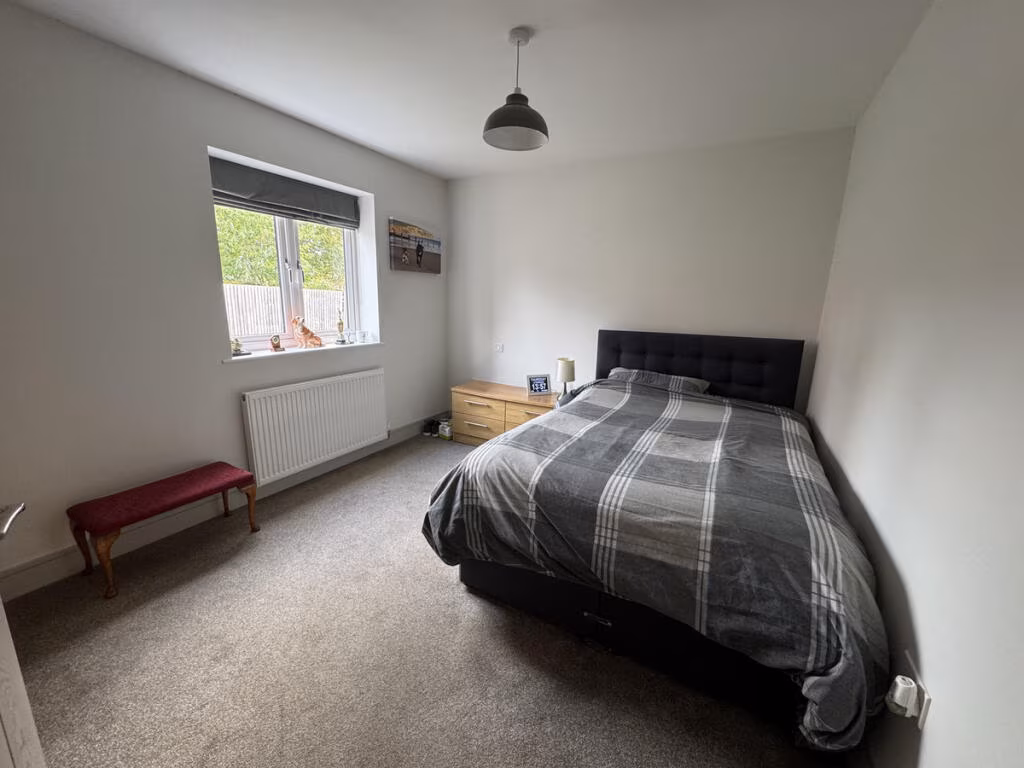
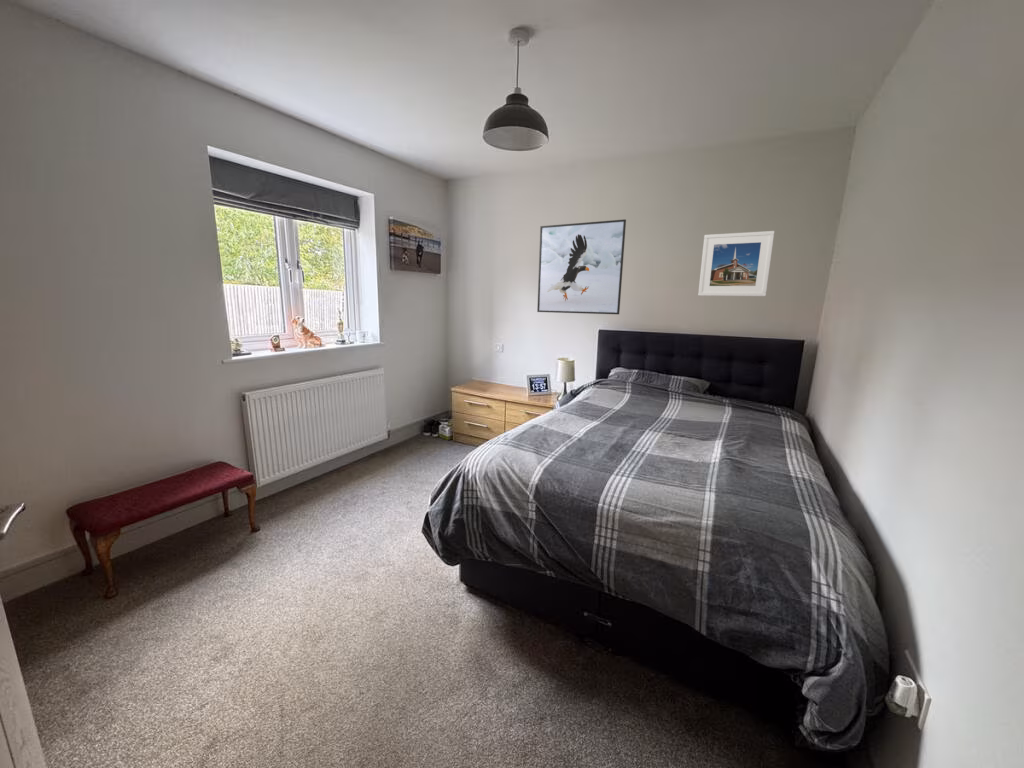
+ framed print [697,230,776,297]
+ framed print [536,218,627,315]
